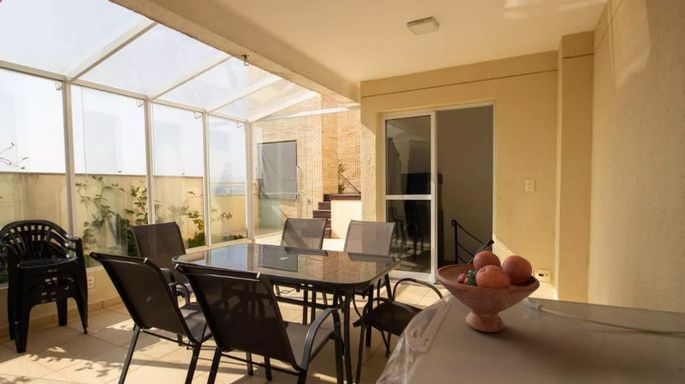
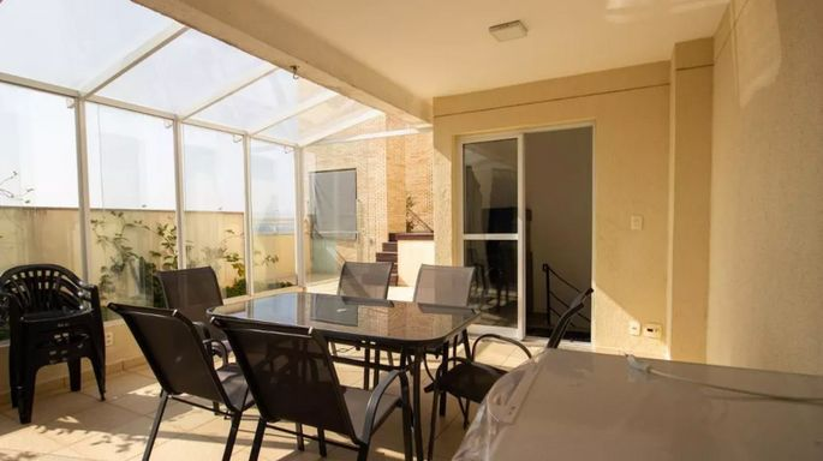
- fruit bowl [434,250,541,333]
